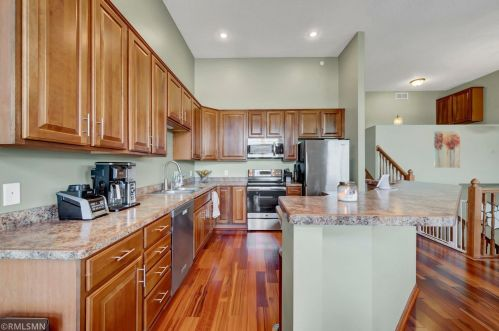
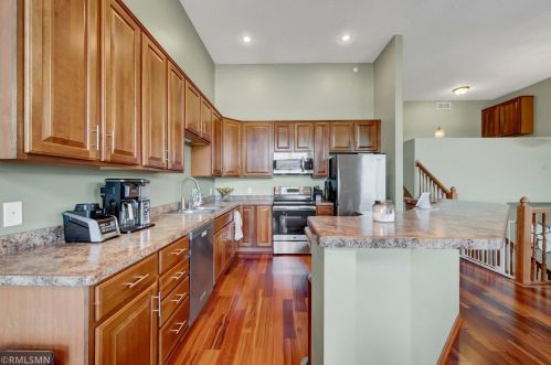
- wall art [433,130,461,169]
